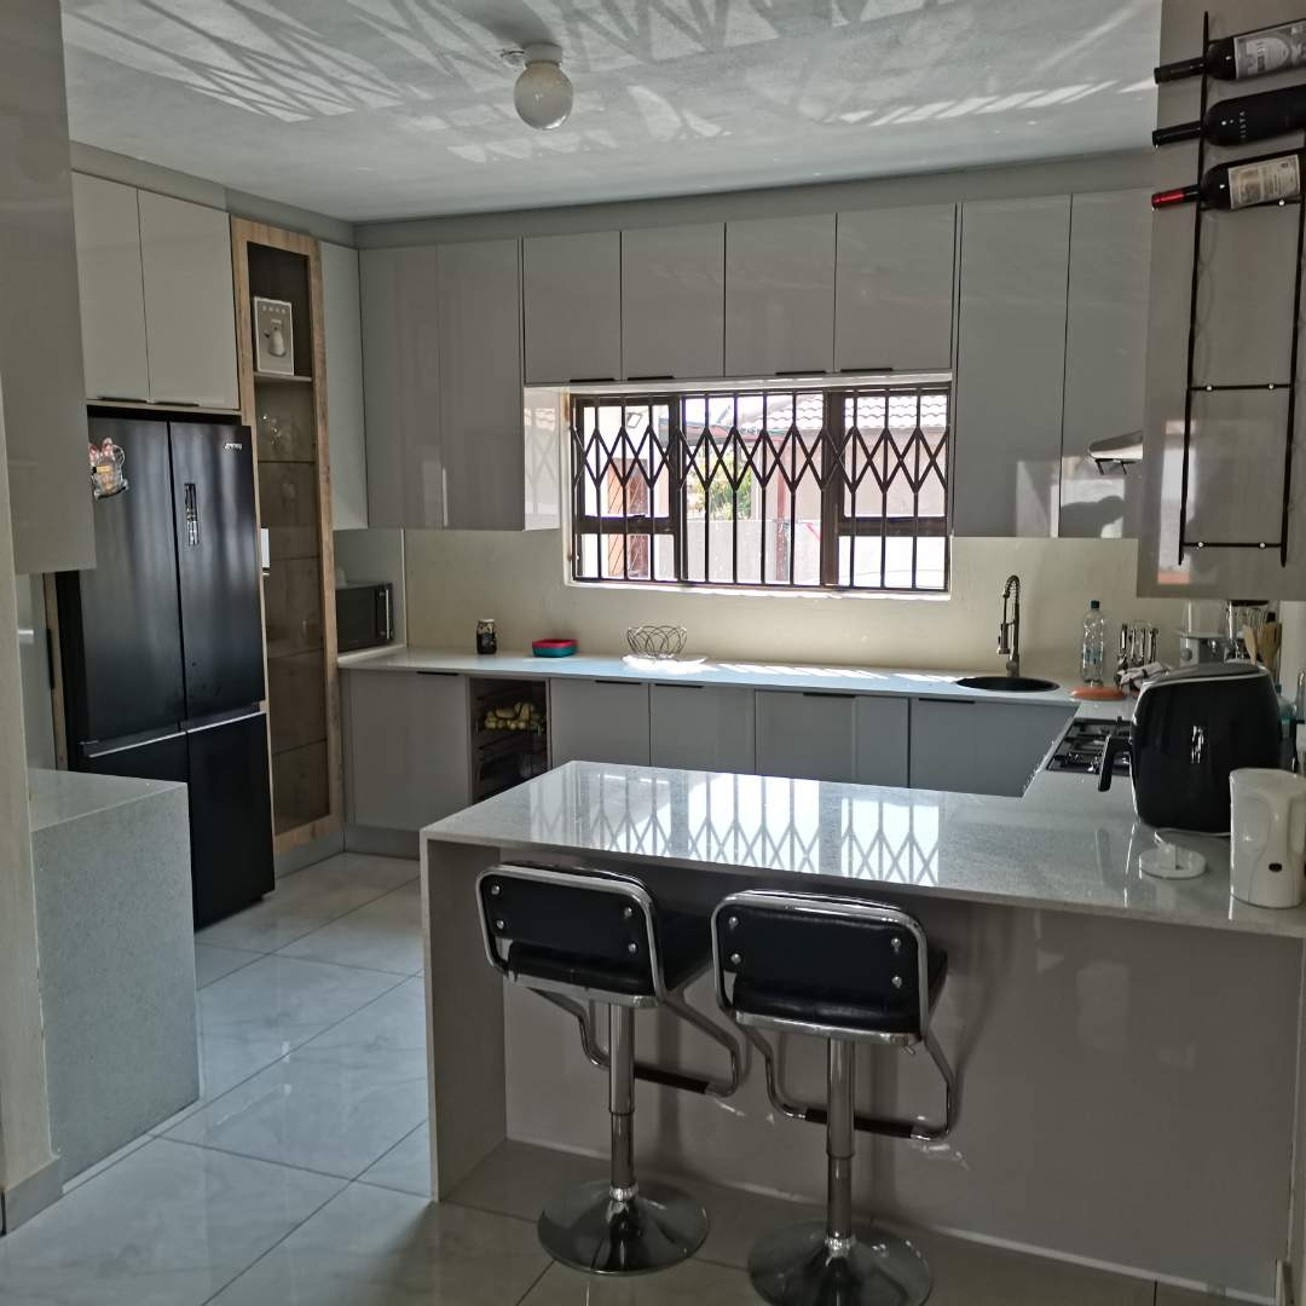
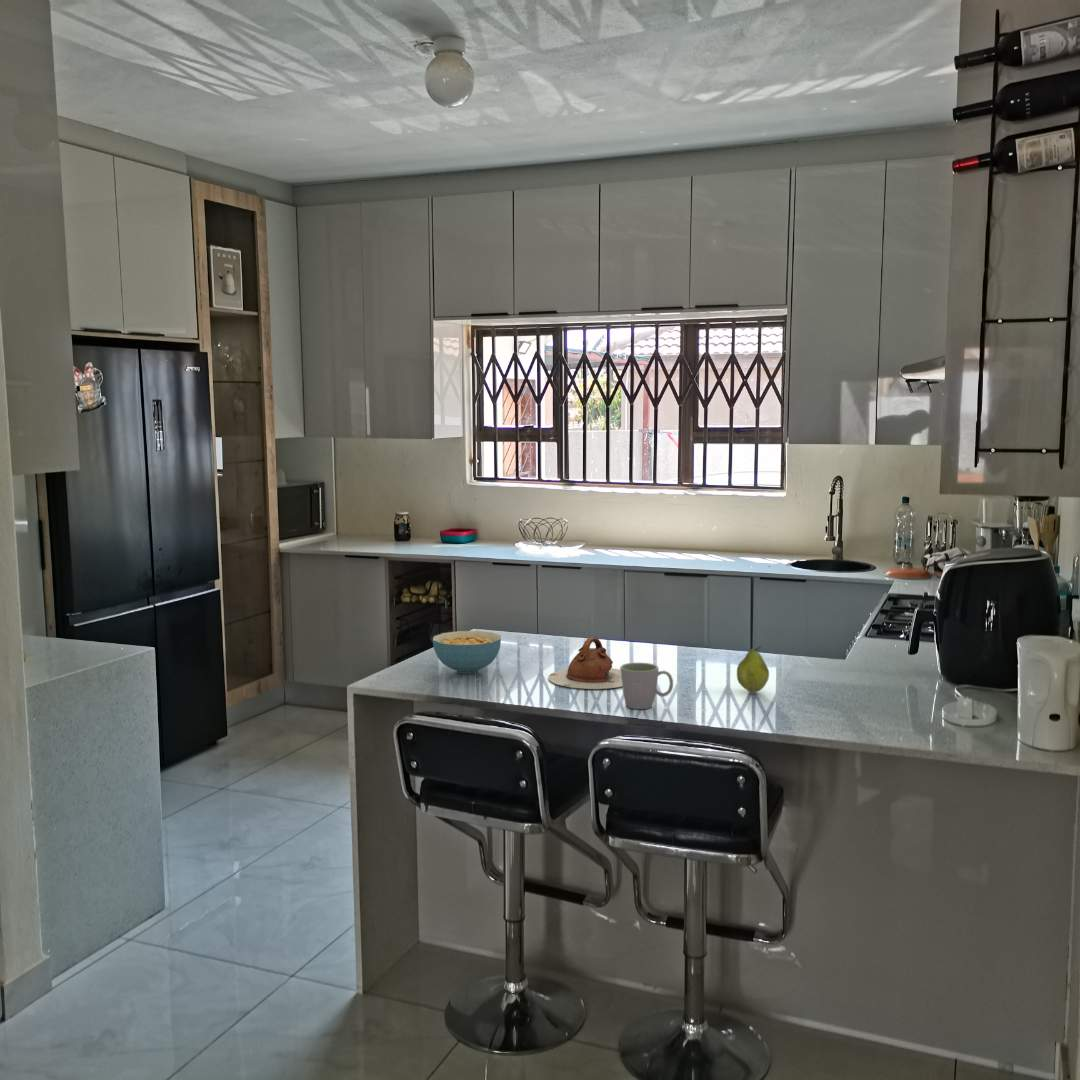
+ cereal bowl [432,630,502,675]
+ fruit [736,646,770,693]
+ teapot [547,636,622,690]
+ mug [619,662,674,710]
